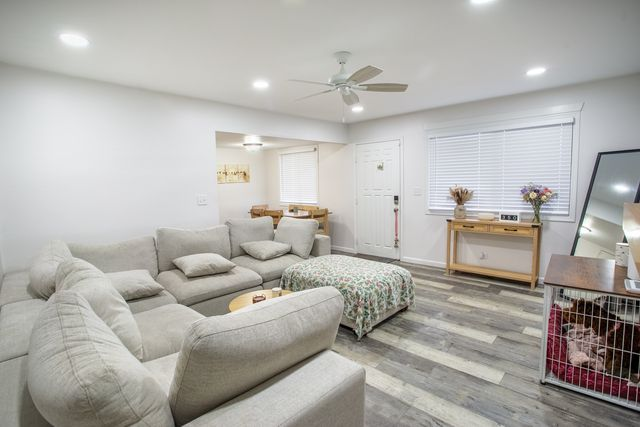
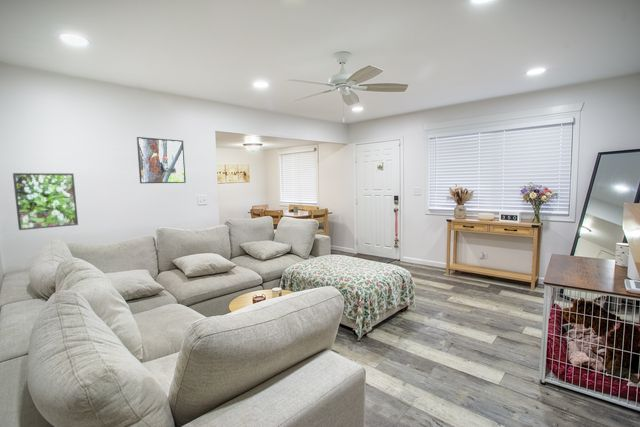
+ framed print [12,172,79,231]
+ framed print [136,136,187,184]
